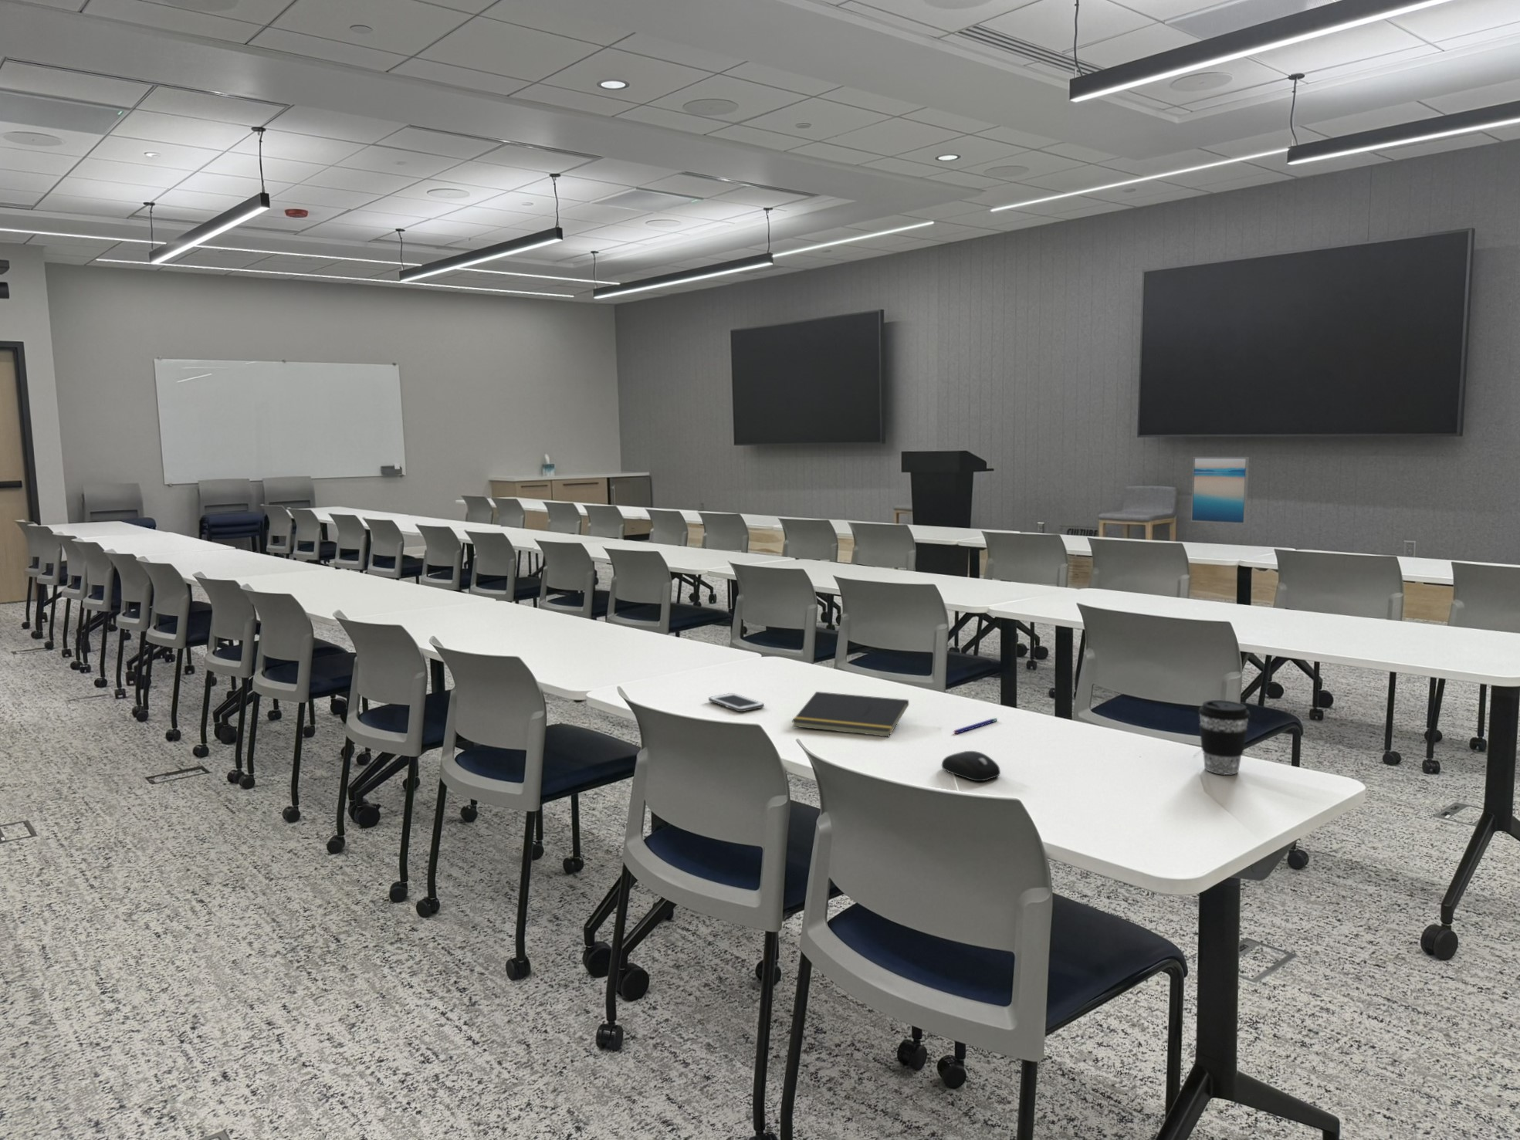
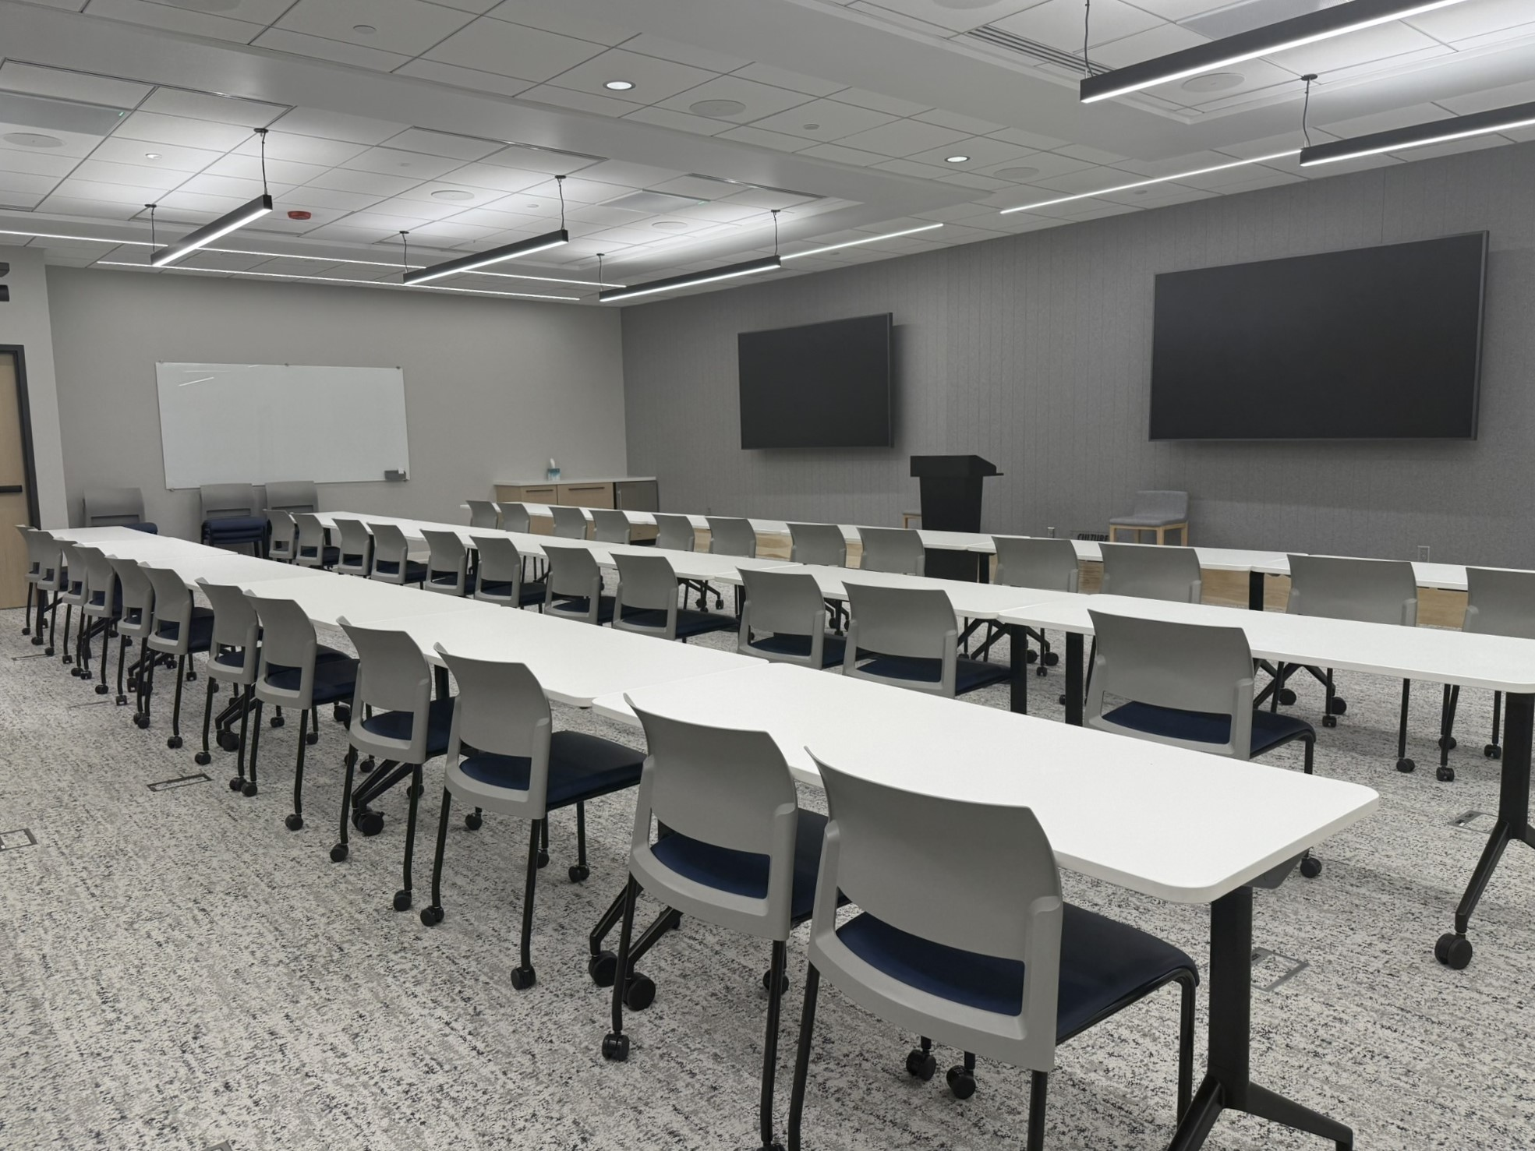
- notepad [792,691,909,738]
- computer mouse [941,751,1001,782]
- wall art [1191,456,1249,524]
- coffee cup [1198,699,1252,776]
- pen [953,717,998,735]
- cell phone [708,692,765,712]
